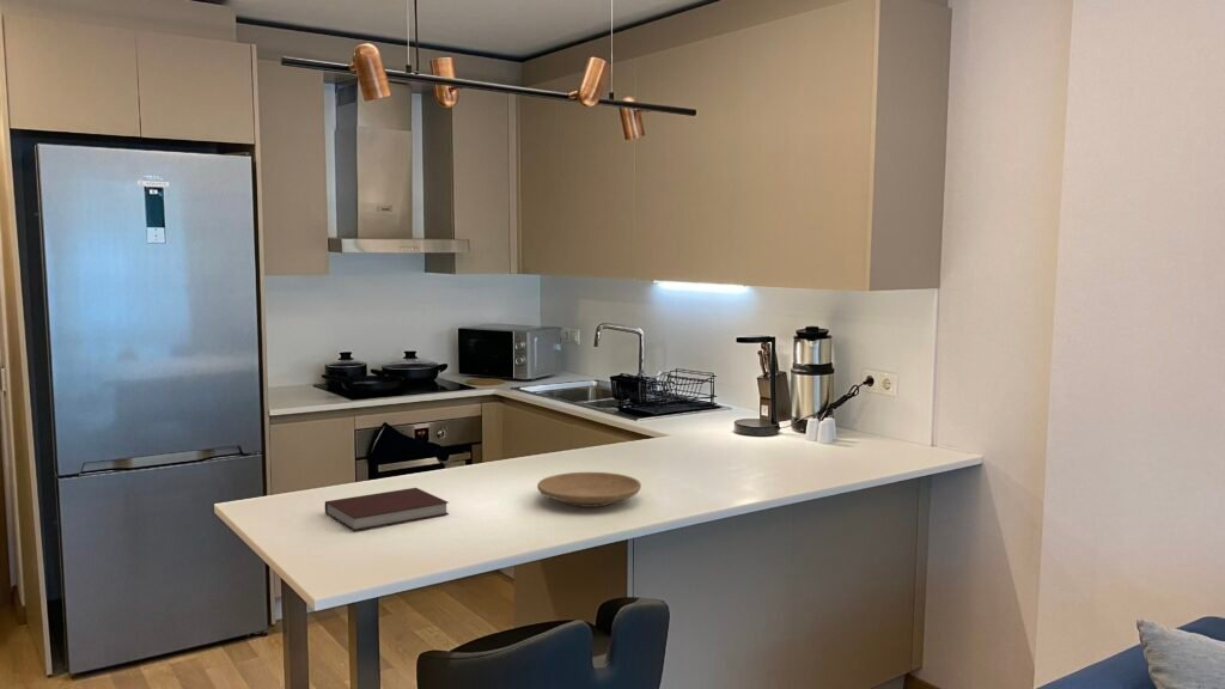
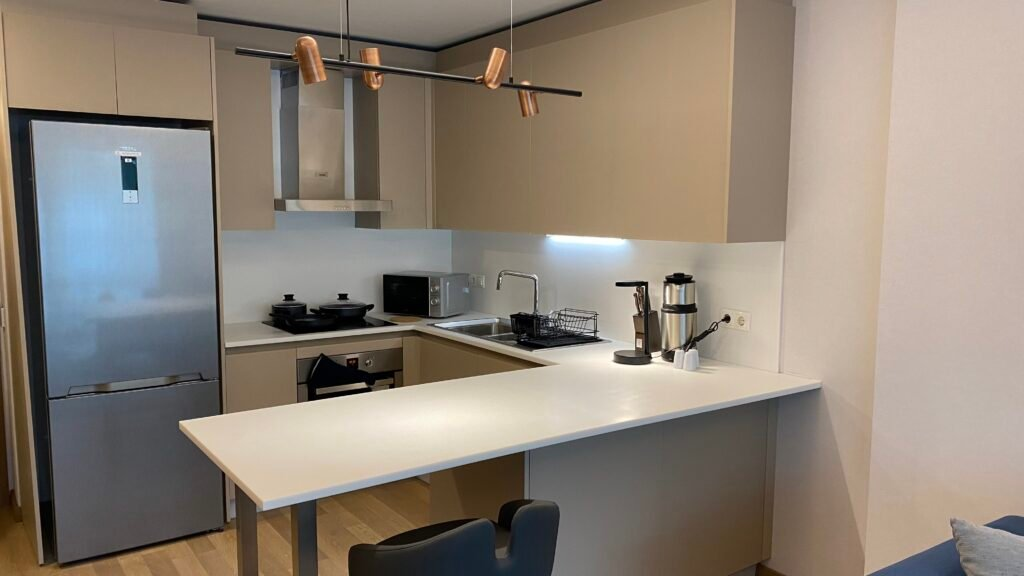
- plate [536,471,642,508]
- notebook [324,487,450,531]
